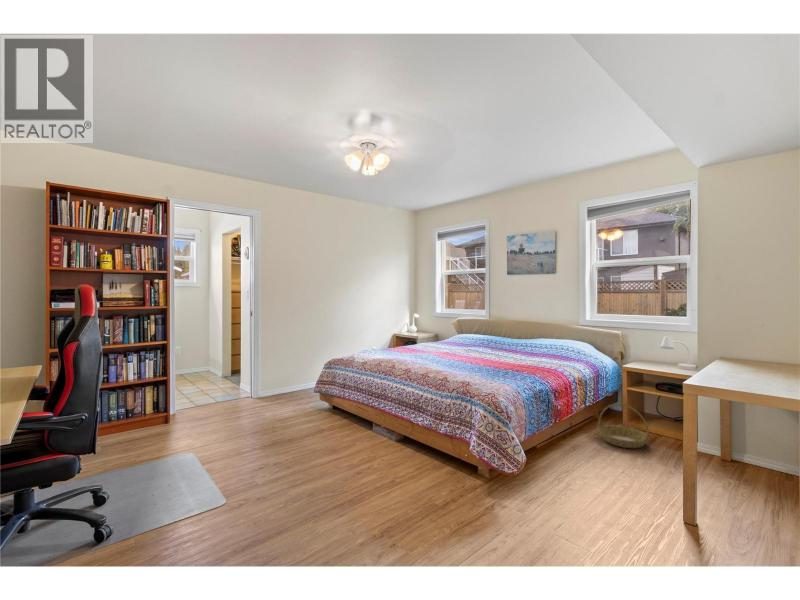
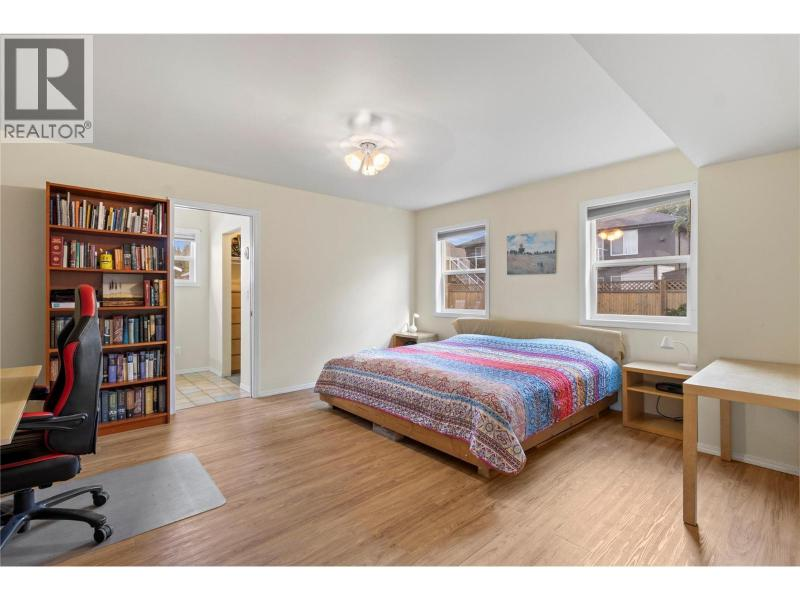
- basket [596,402,651,449]
